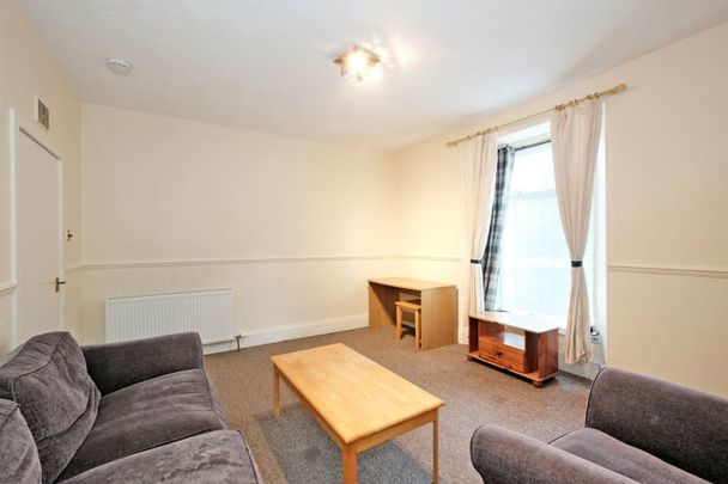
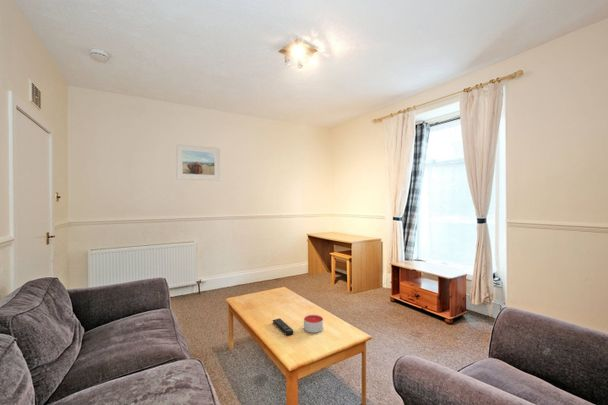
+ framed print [175,143,221,182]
+ remote control [272,317,294,337]
+ candle [303,314,324,334]
